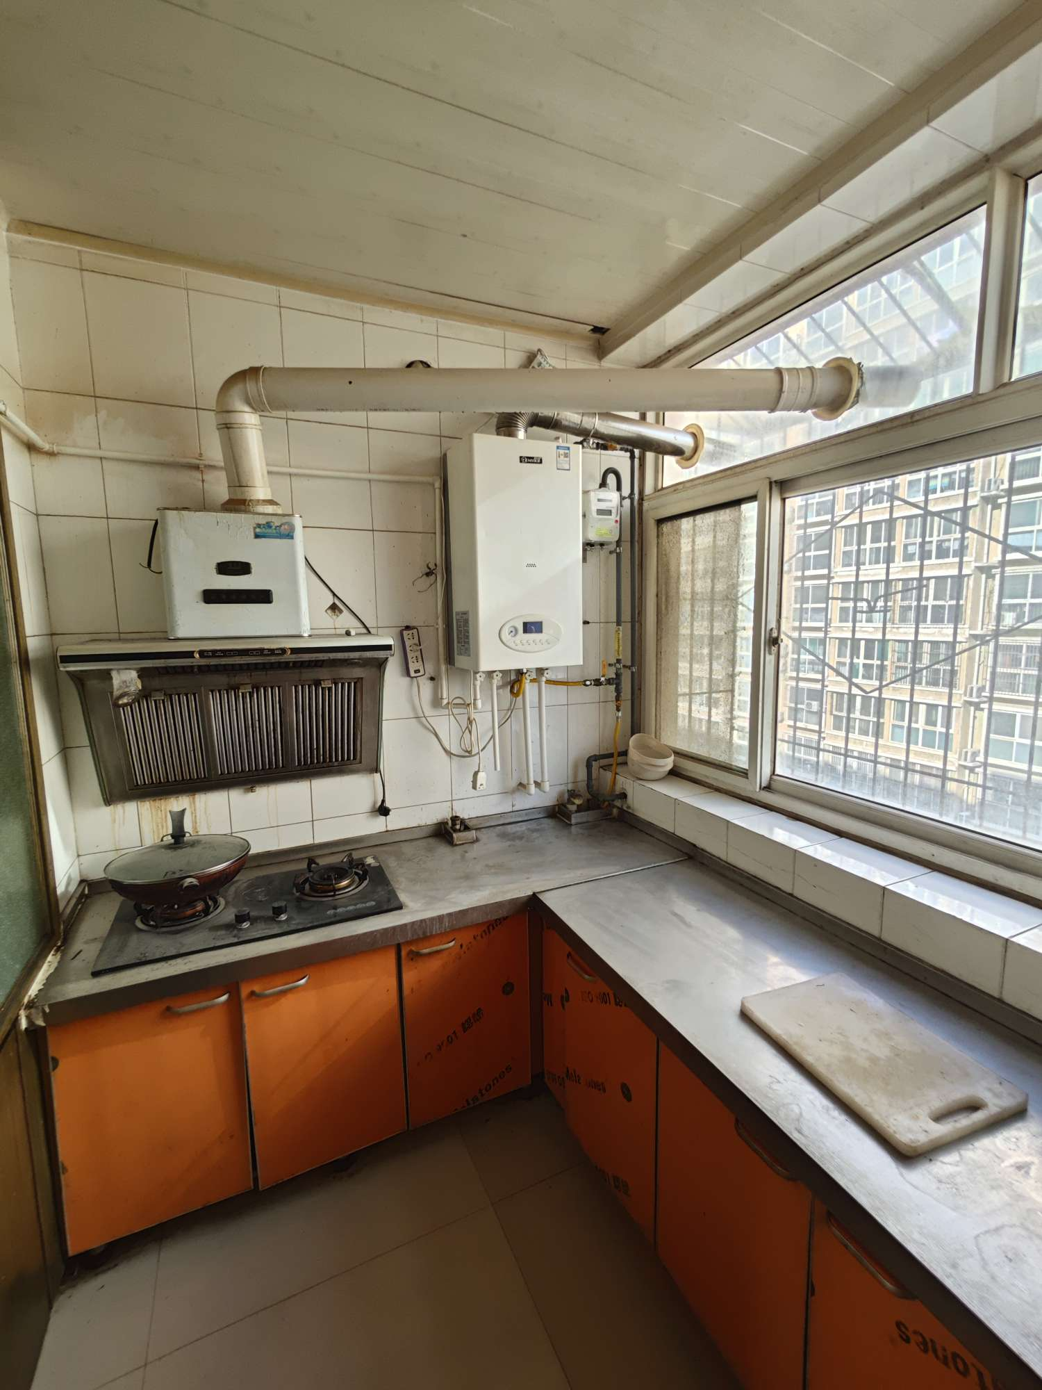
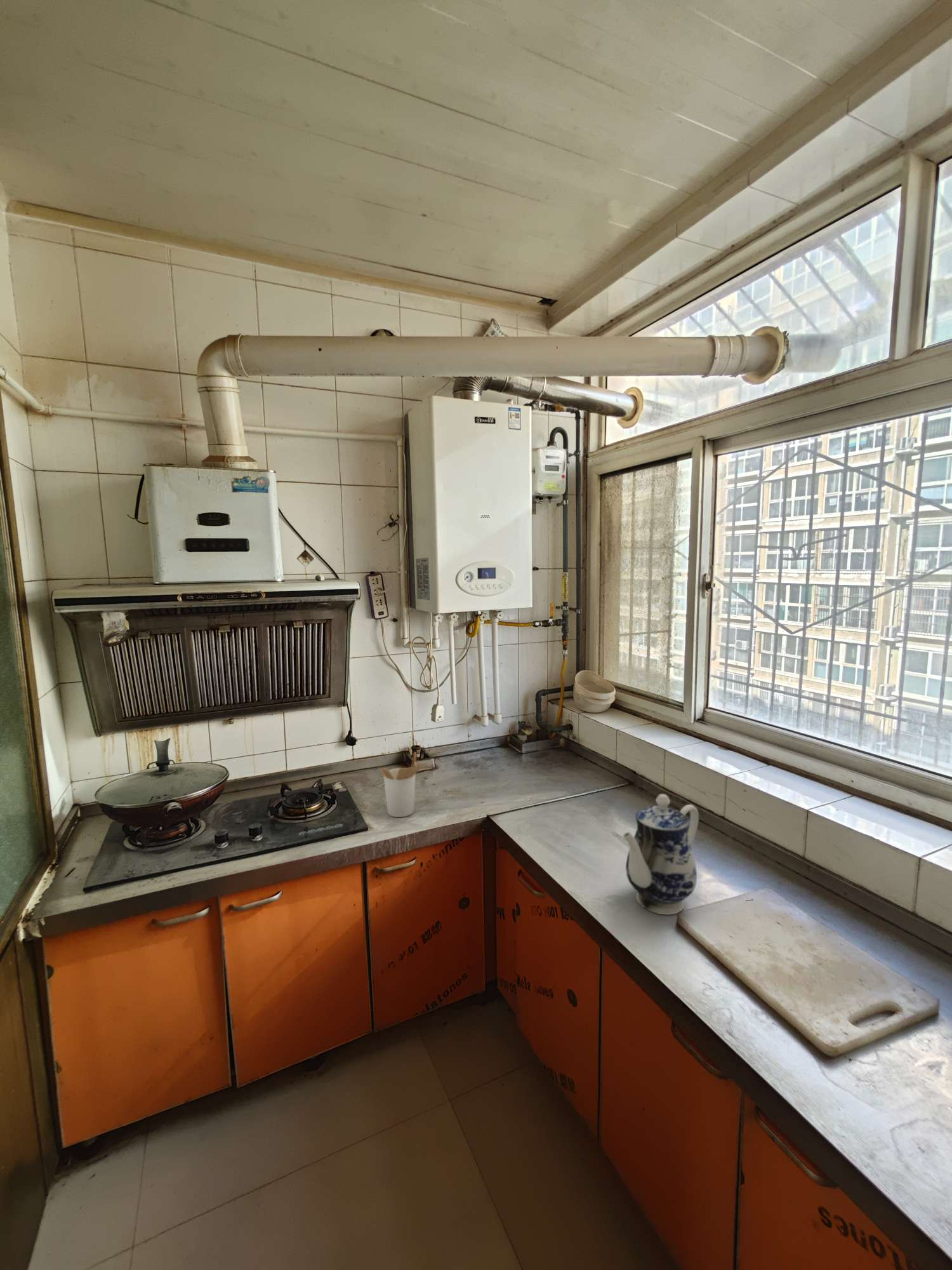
+ utensil holder [378,751,423,818]
+ teapot [622,793,699,915]
